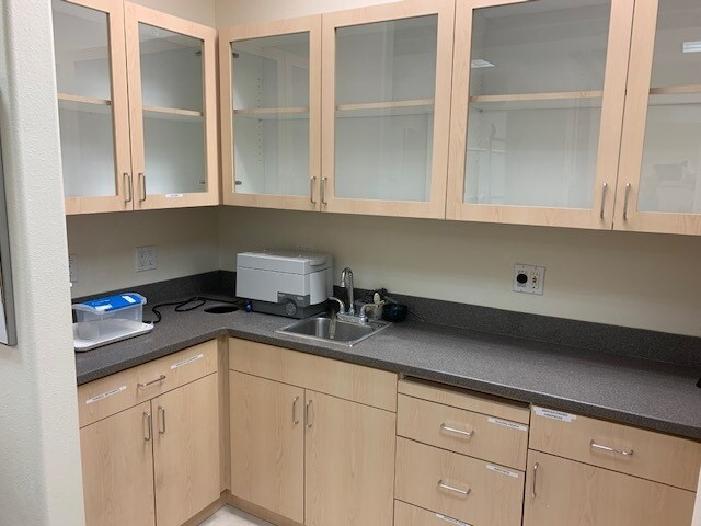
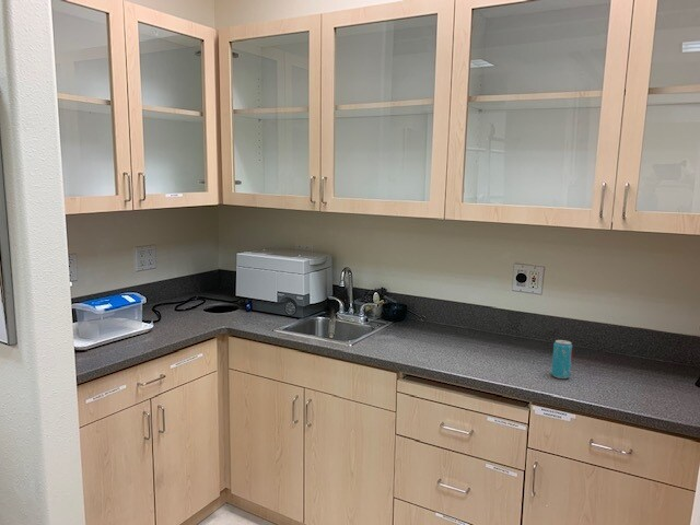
+ beverage can [550,339,573,380]
